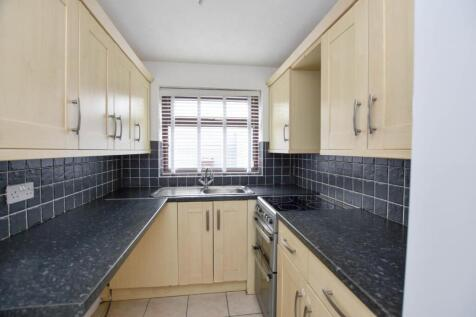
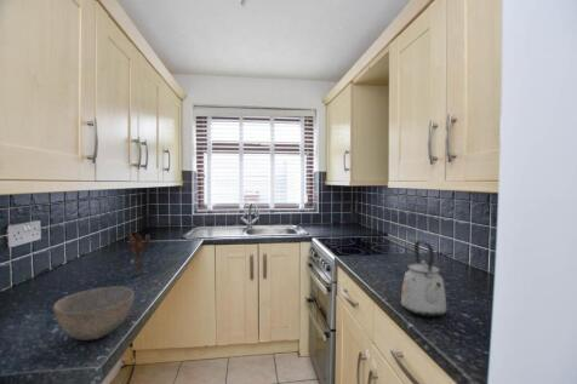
+ bowl [52,285,135,342]
+ kettle [400,240,447,319]
+ utensil holder [126,230,152,276]
